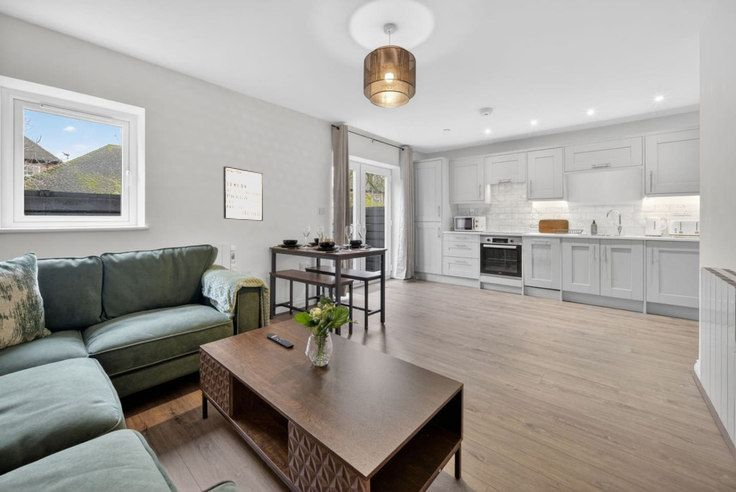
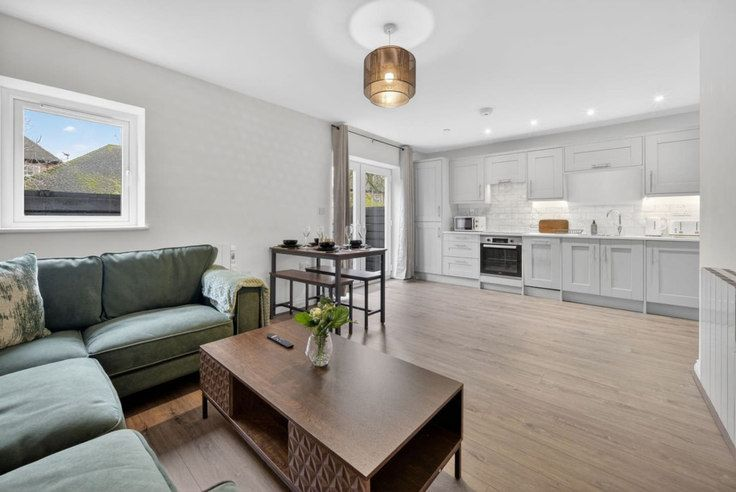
- wall art [222,165,264,222]
